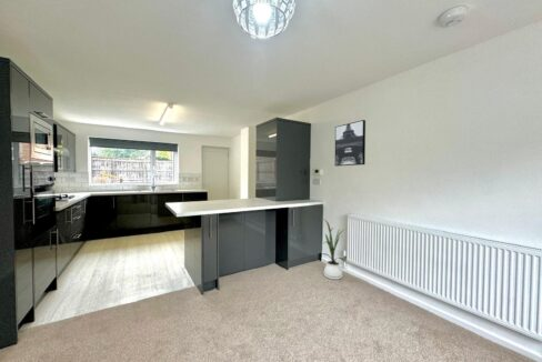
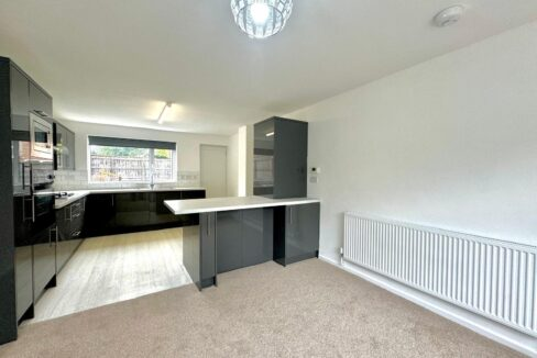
- wall art [334,119,367,168]
- house plant [321,219,348,281]
